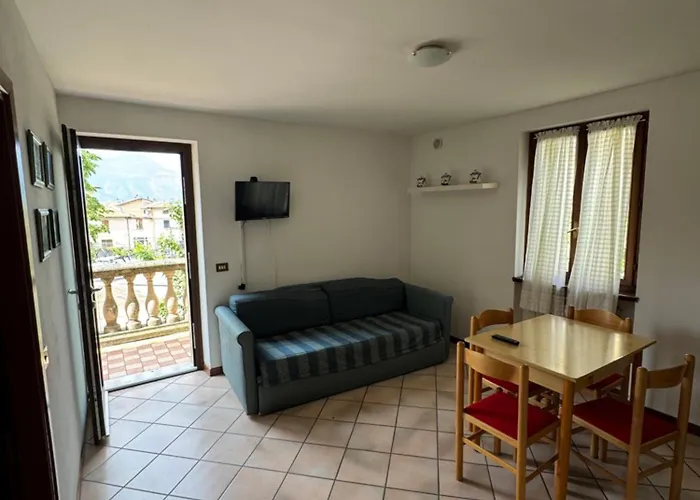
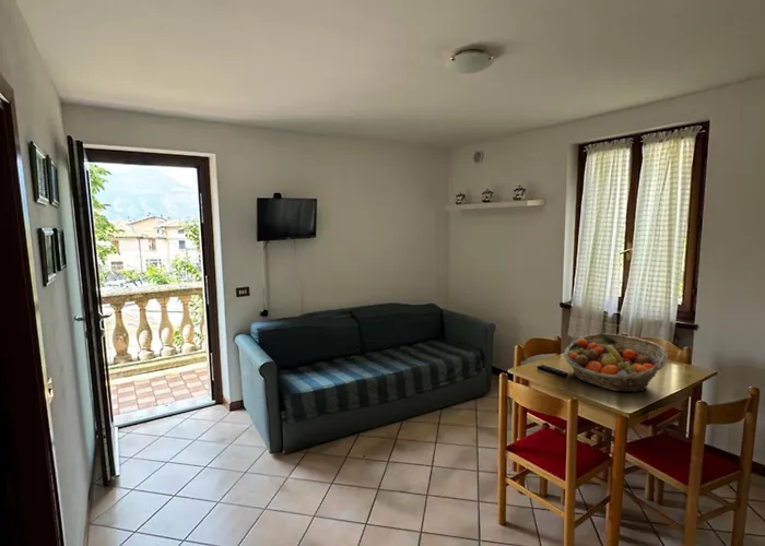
+ fruit basket [563,332,669,393]
